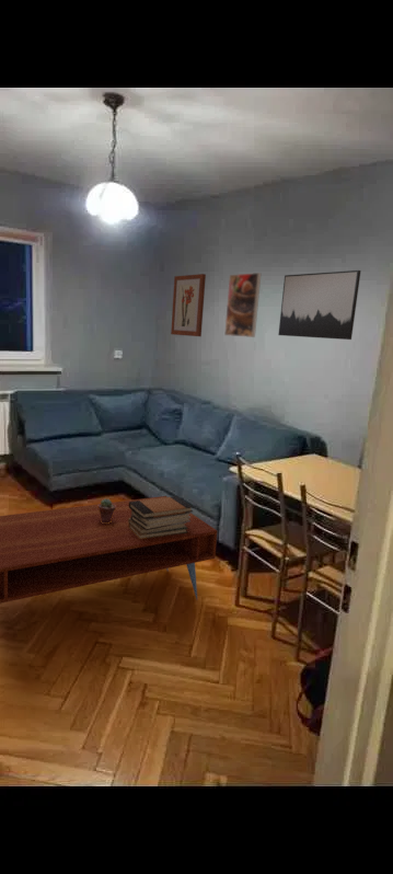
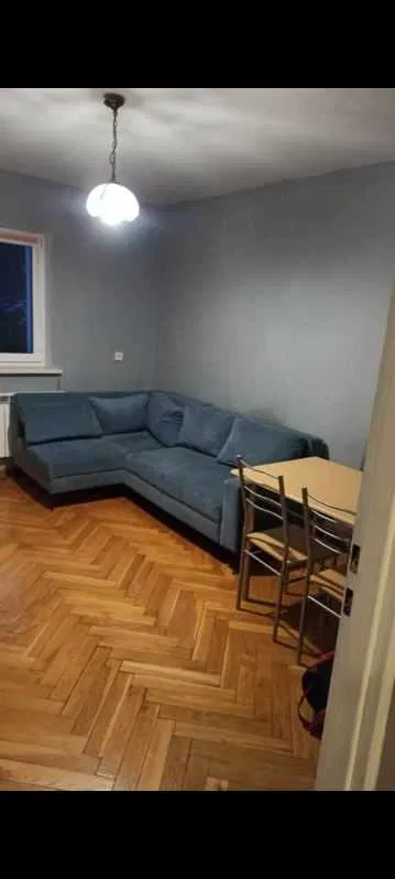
- book stack [128,495,194,539]
- wall art [277,269,361,341]
- wall art [170,273,207,337]
- coffee table [0,495,218,605]
- potted succulent [97,497,116,524]
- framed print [223,272,262,338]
